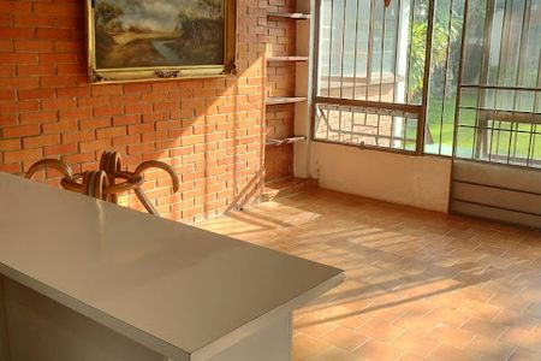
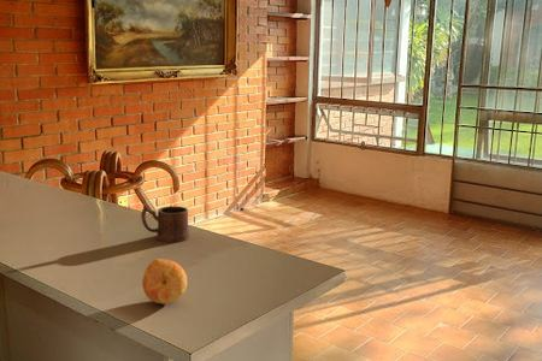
+ fruit [141,258,188,304]
+ mug [140,205,190,243]
